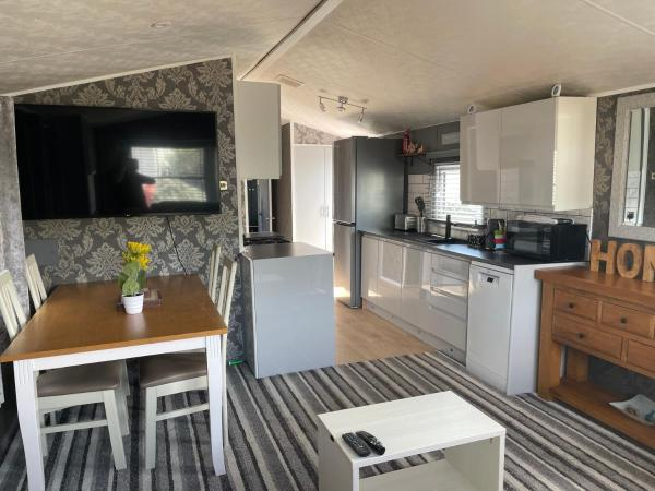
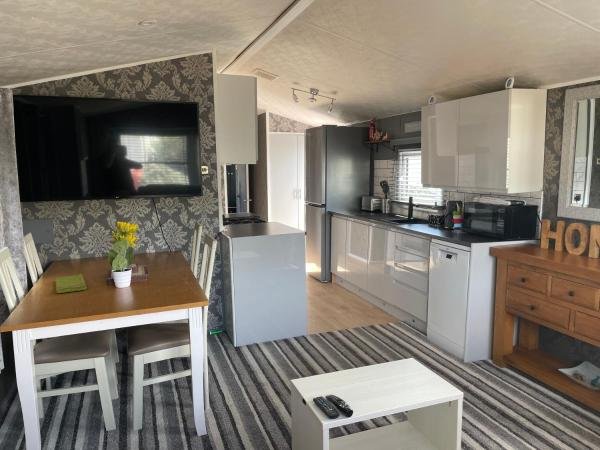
+ dish towel [55,272,88,294]
